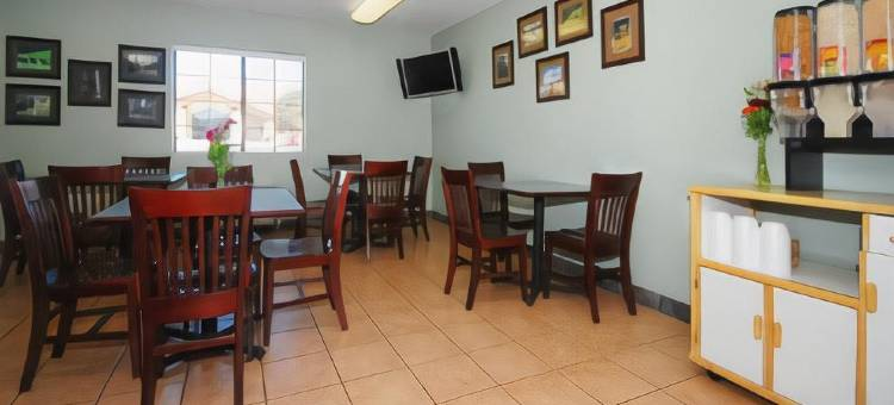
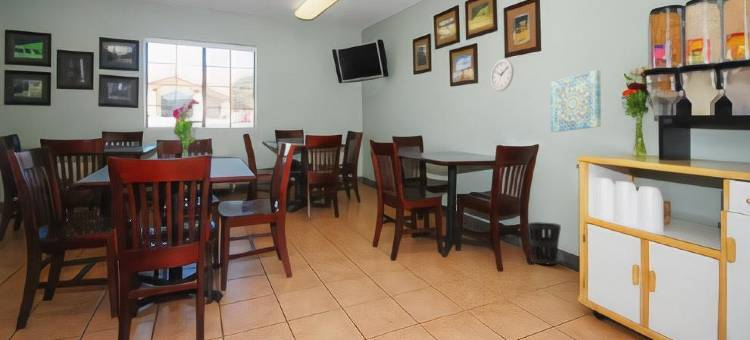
+ wall art [549,69,602,133]
+ wastebasket [527,221,562,265]
+ wall clock [490,58,515,92]
